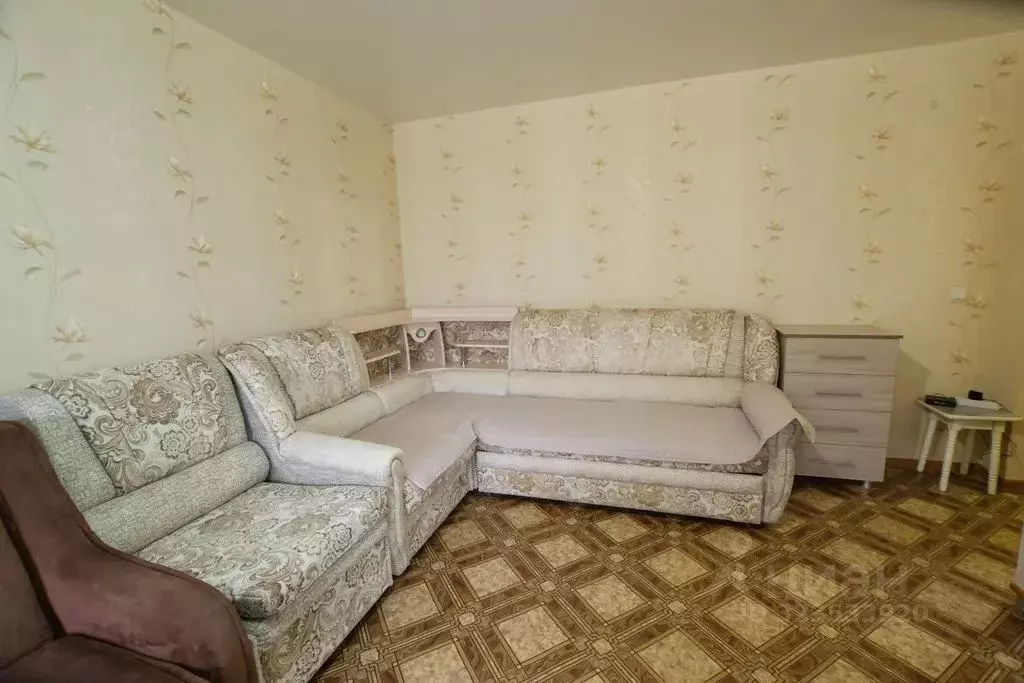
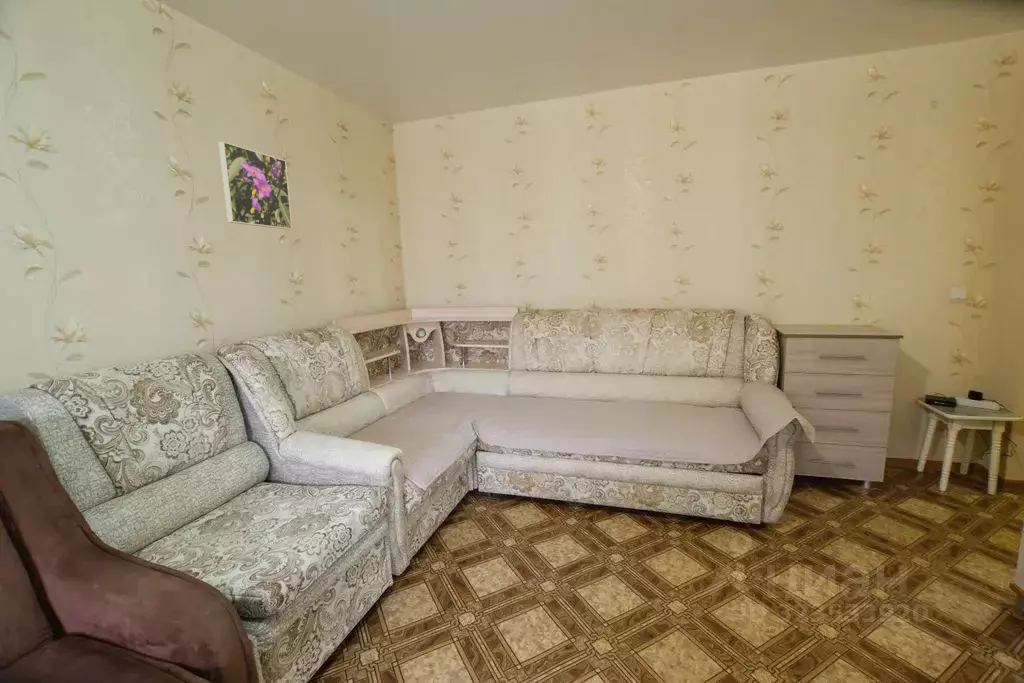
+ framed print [217,141,293,230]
